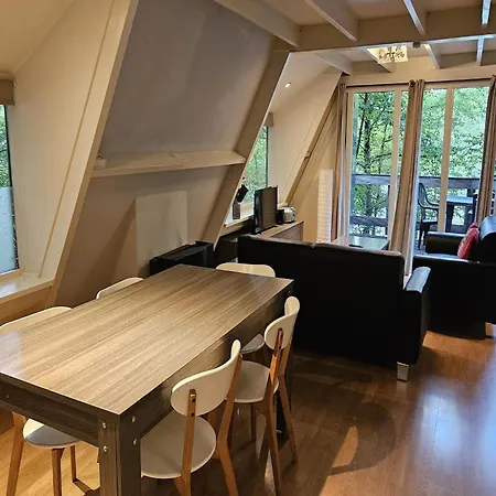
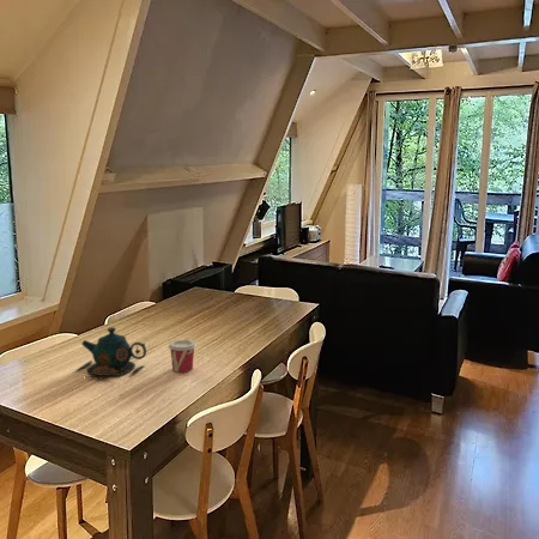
+ teapot [75,326,147,381]
+ cup [168,339,198,374]
